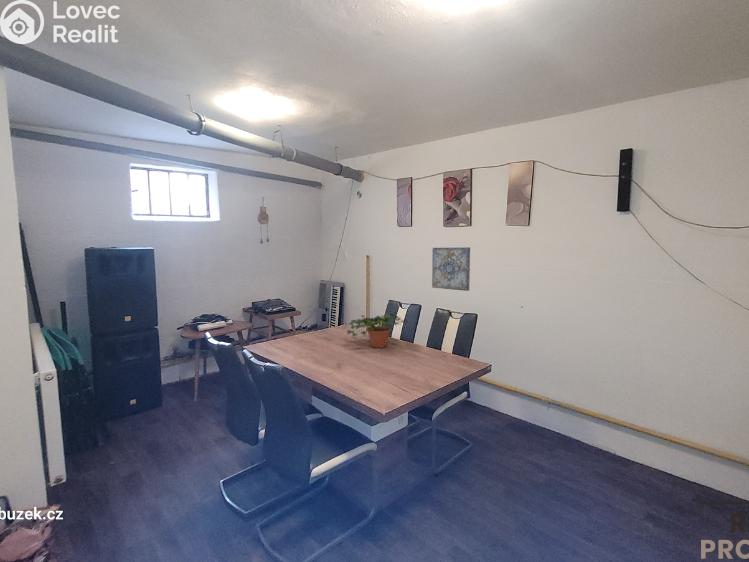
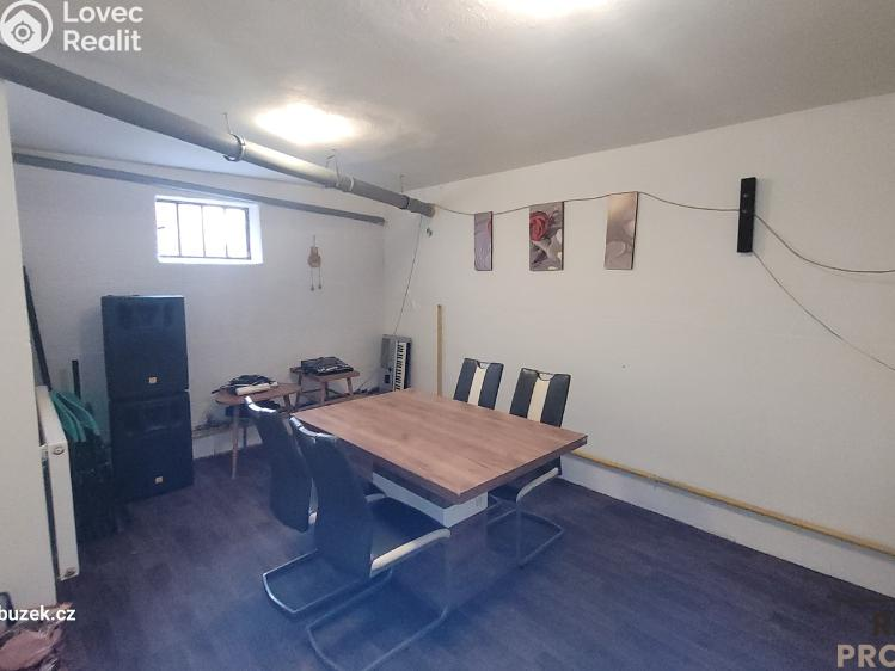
- potted plant [346,311,409,349]
- wall art [431,246,471,292]
